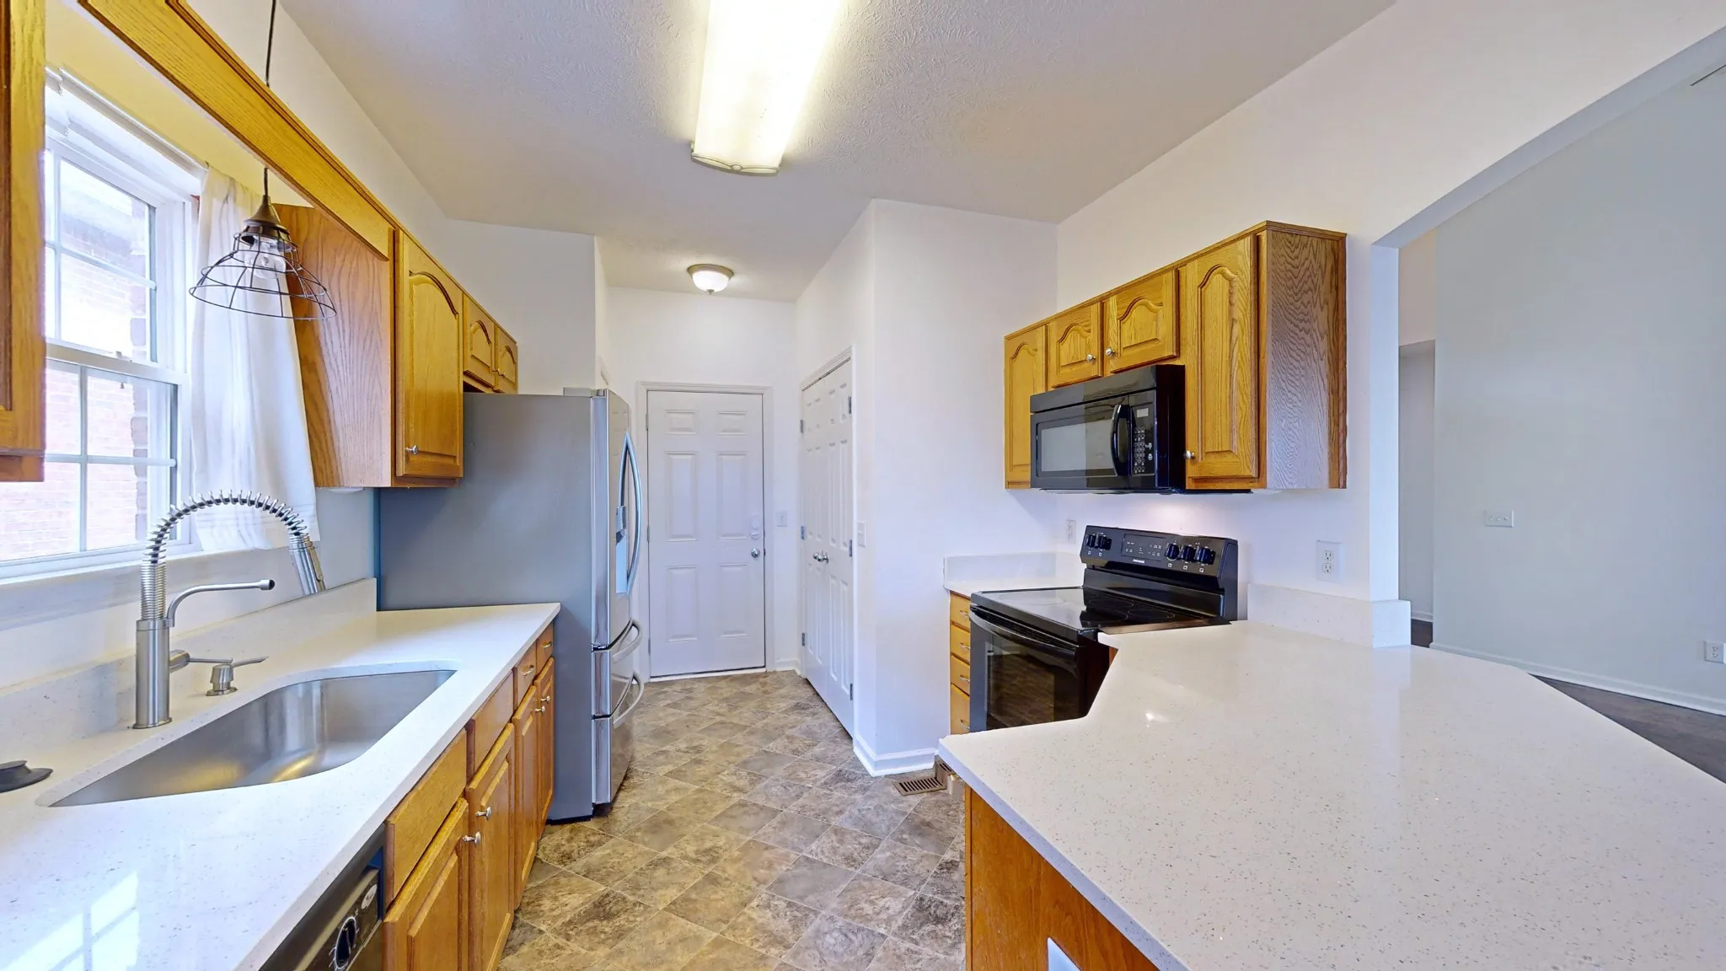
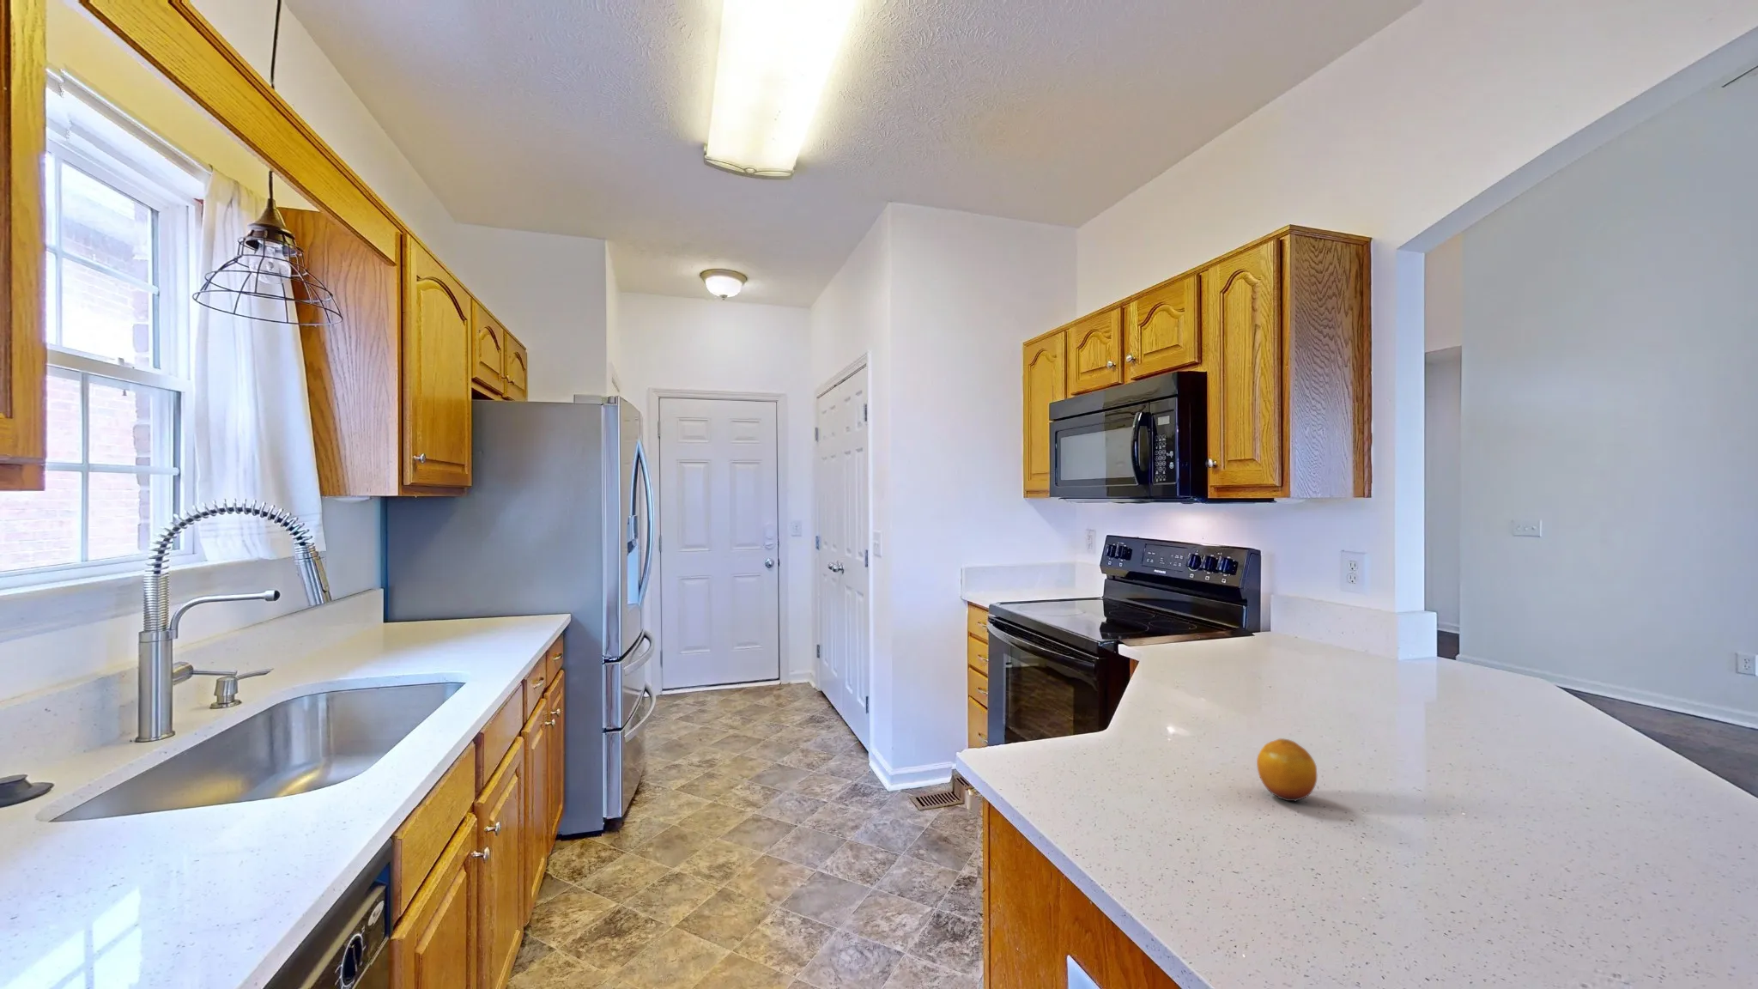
+ fruit [1256,738,1317,802]
